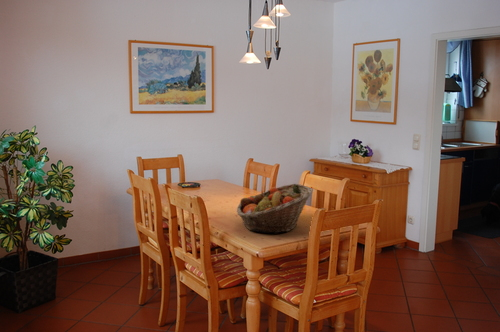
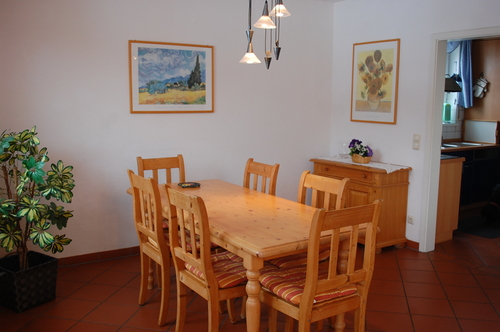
- fruit basket [236,183,314,235]
